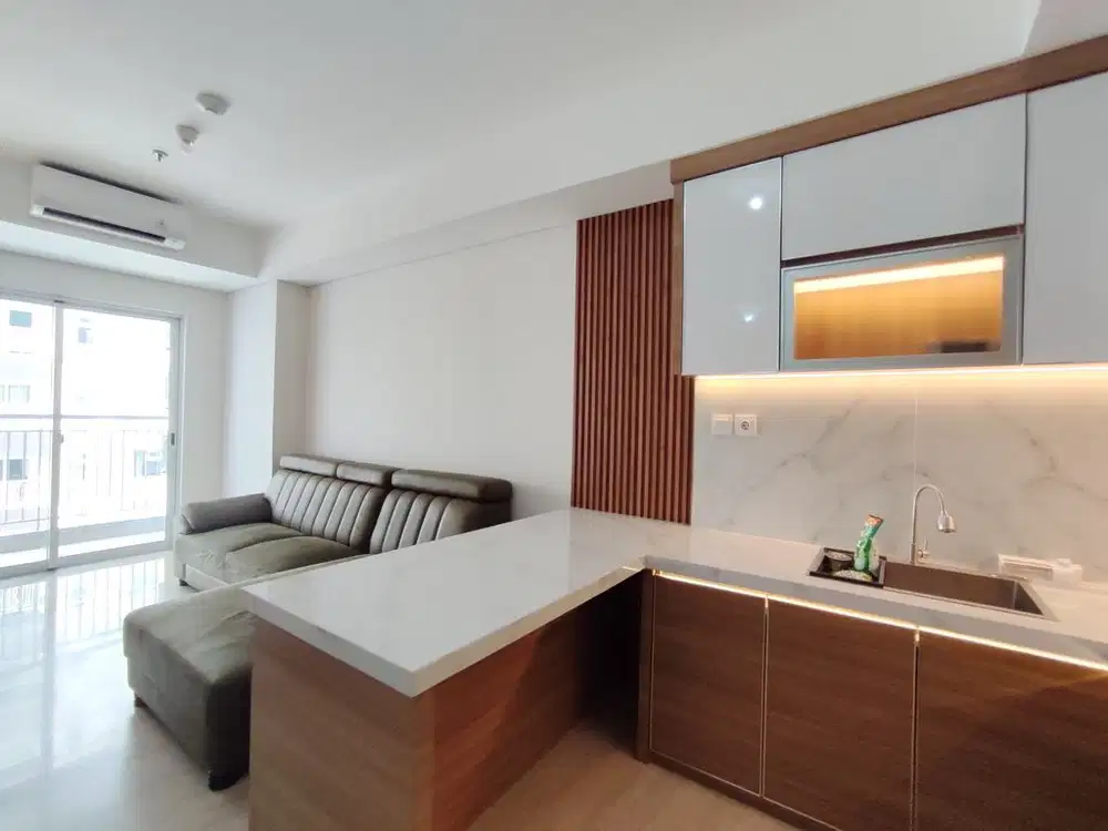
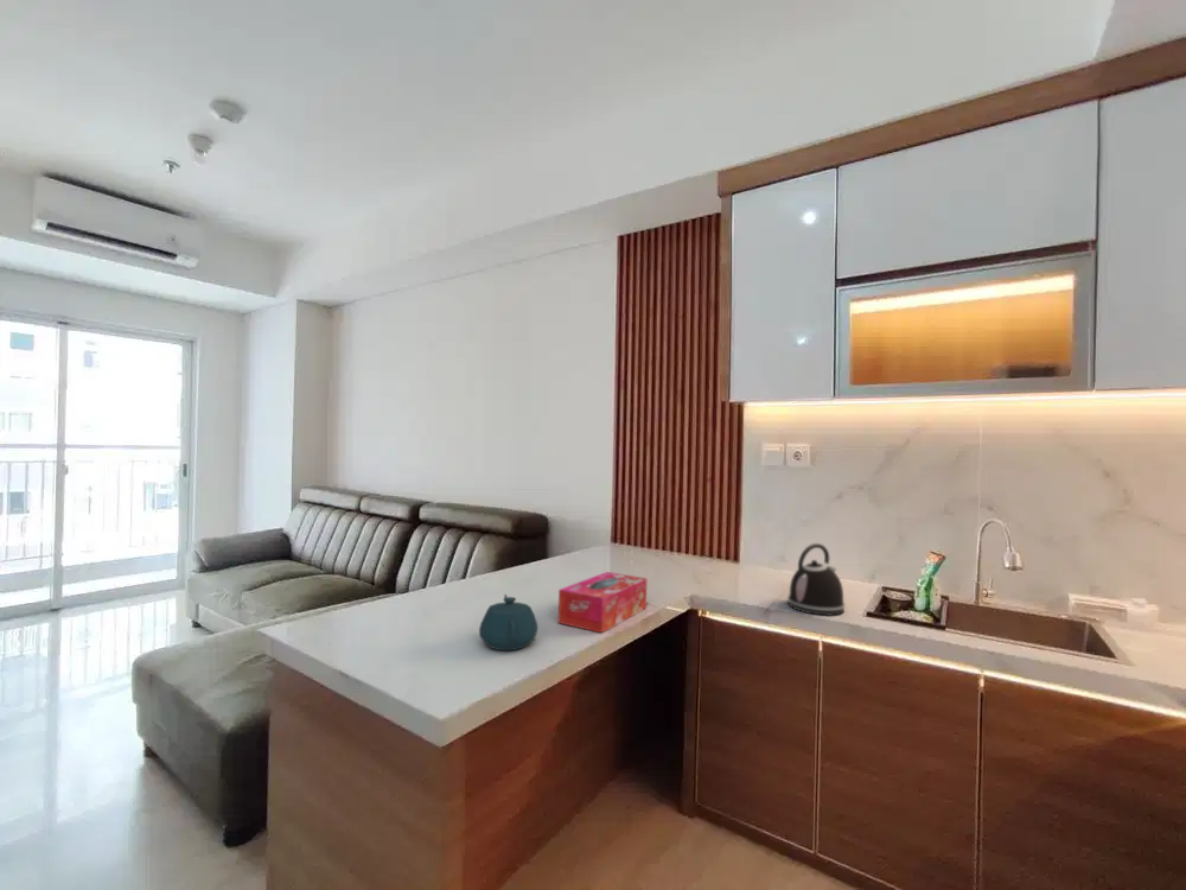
+ tissue box [557,571,648,634]
+ kettle [786,542,847,617]
+ teapot [478,593,538,651]
